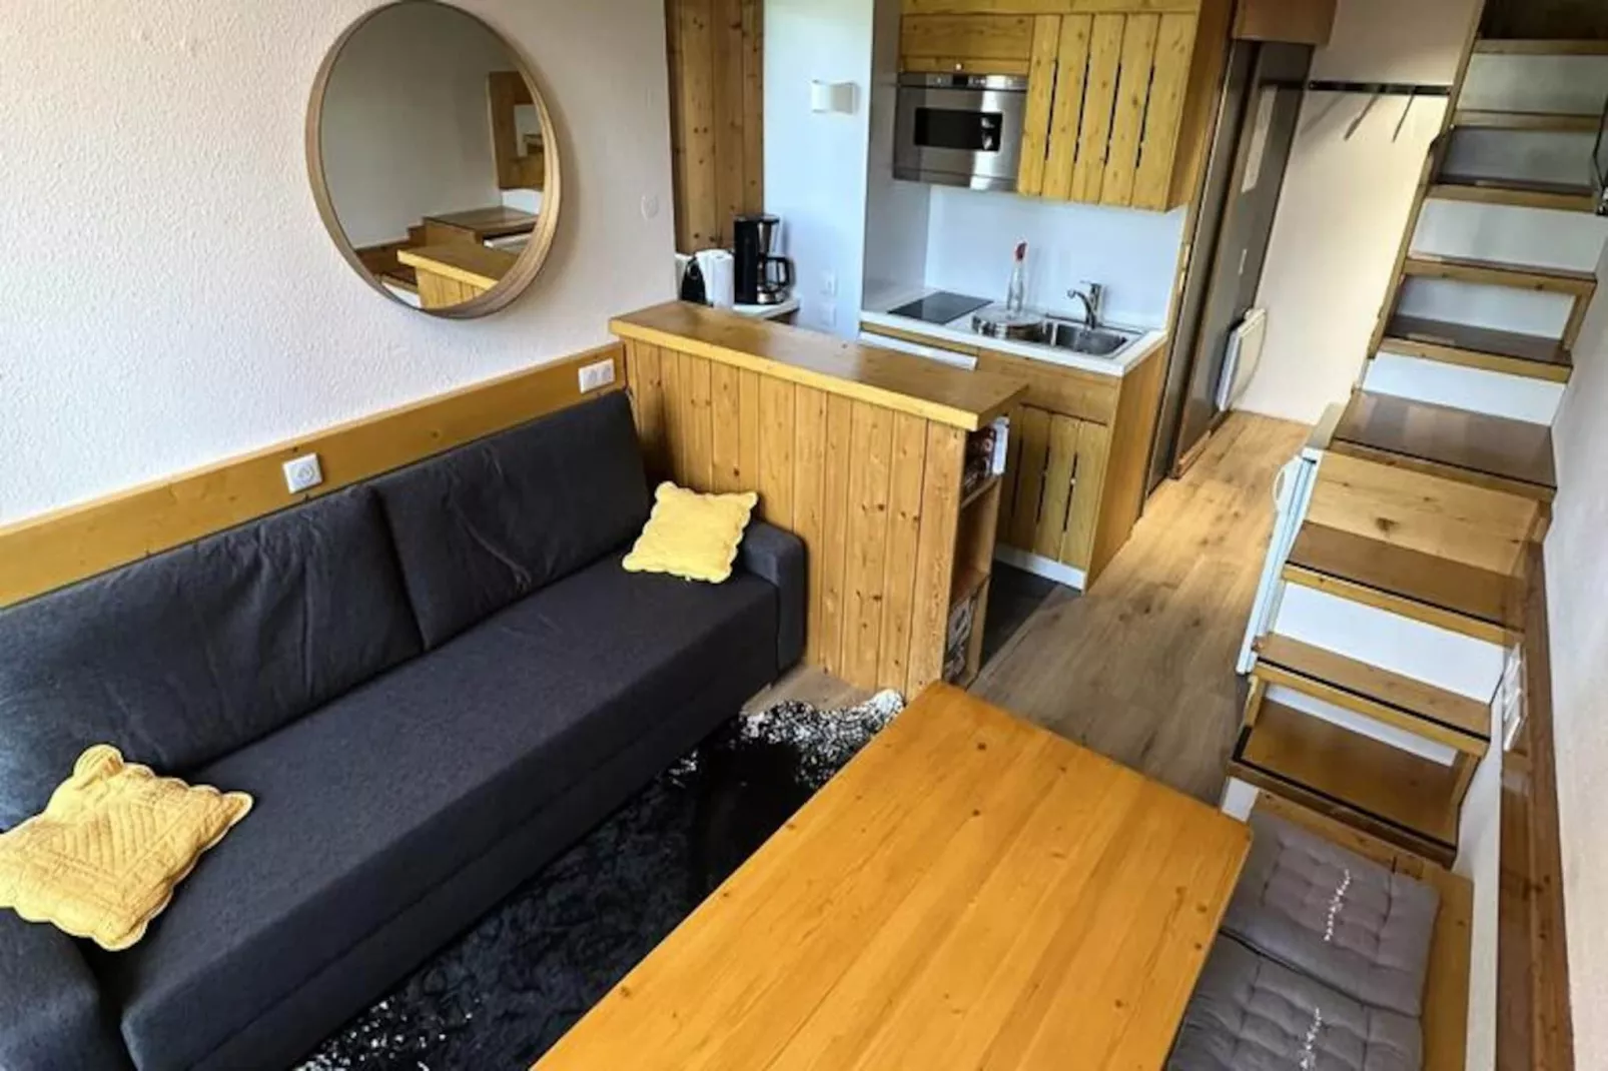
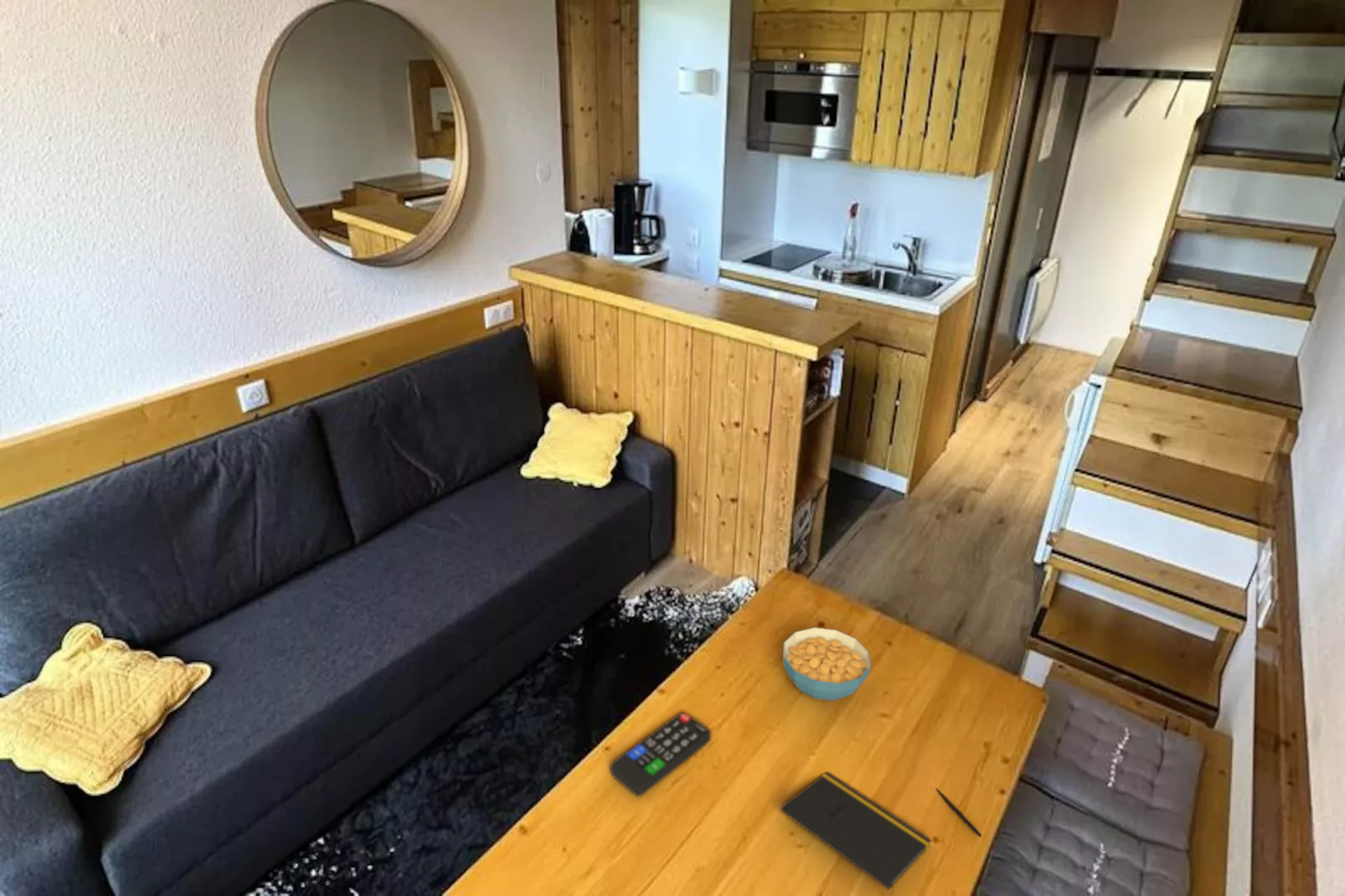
+ cereal bowl [782,626,872,702]
+ pen [935,787,982,838]
+ remote control [610,711,712,797]
+ notepad [780,770,933,896]
